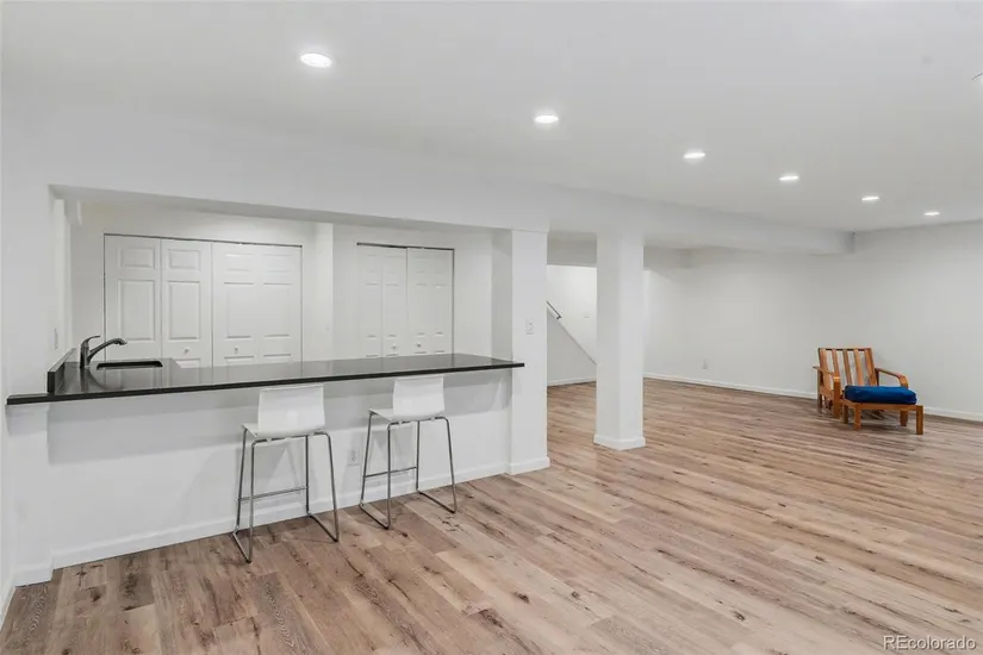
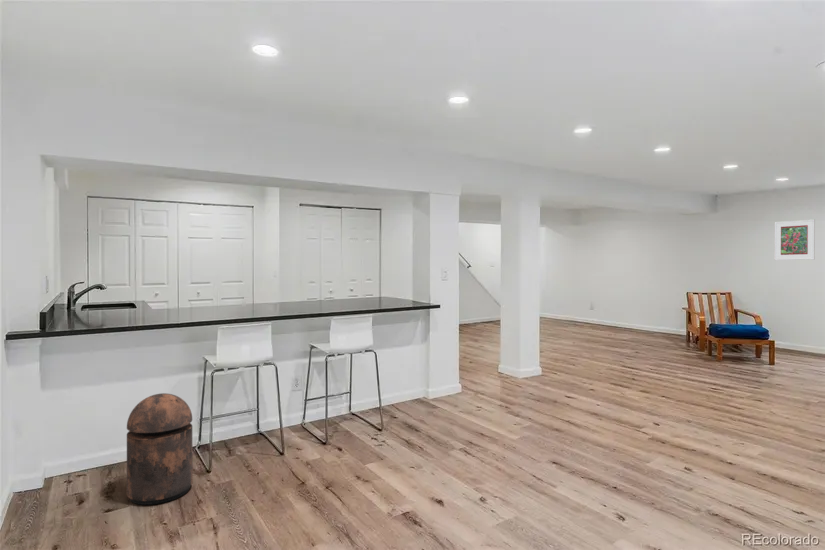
+ trash can [126,392,193,506]
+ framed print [774,218,816,261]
